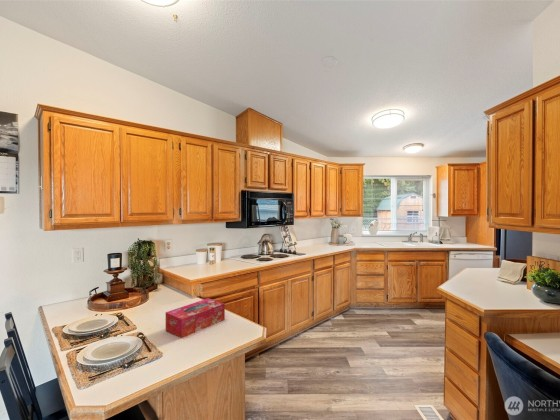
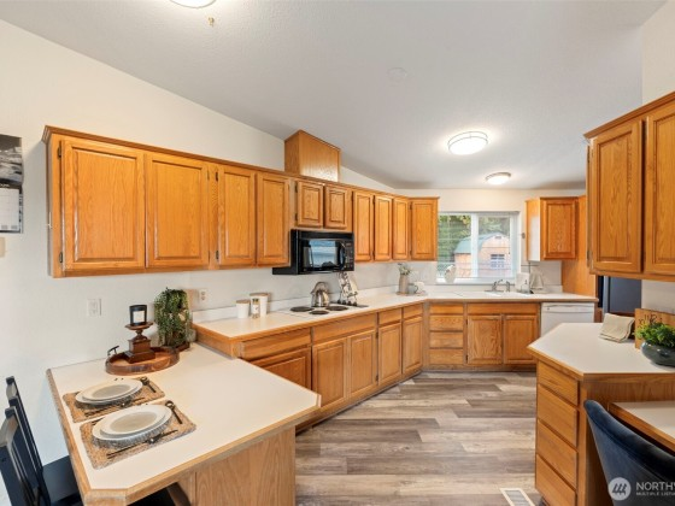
- tissue box [165,297,226,339]
